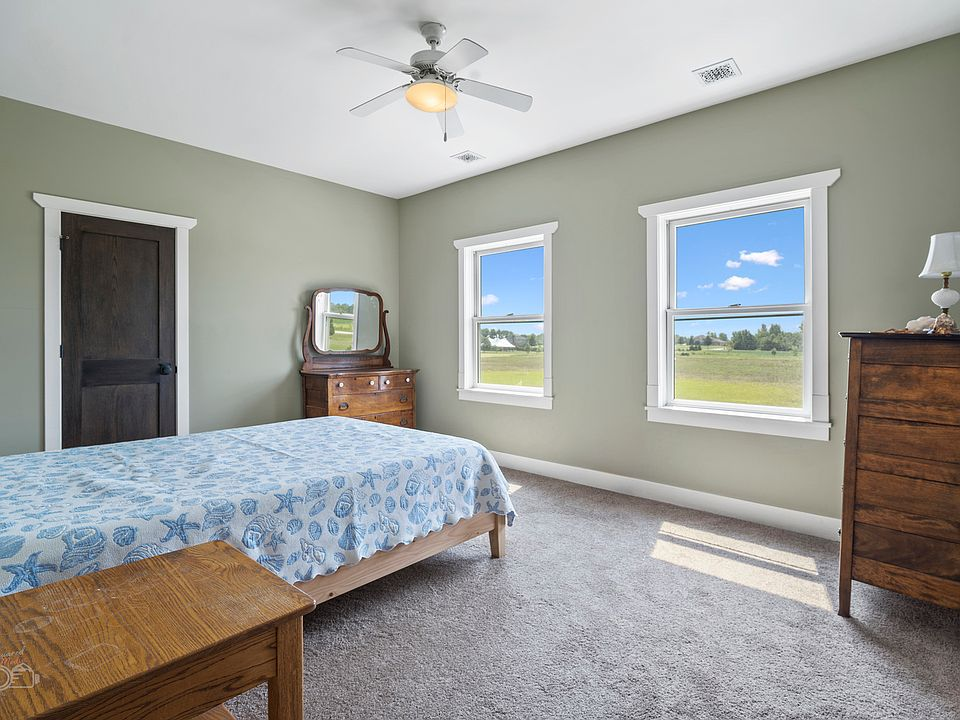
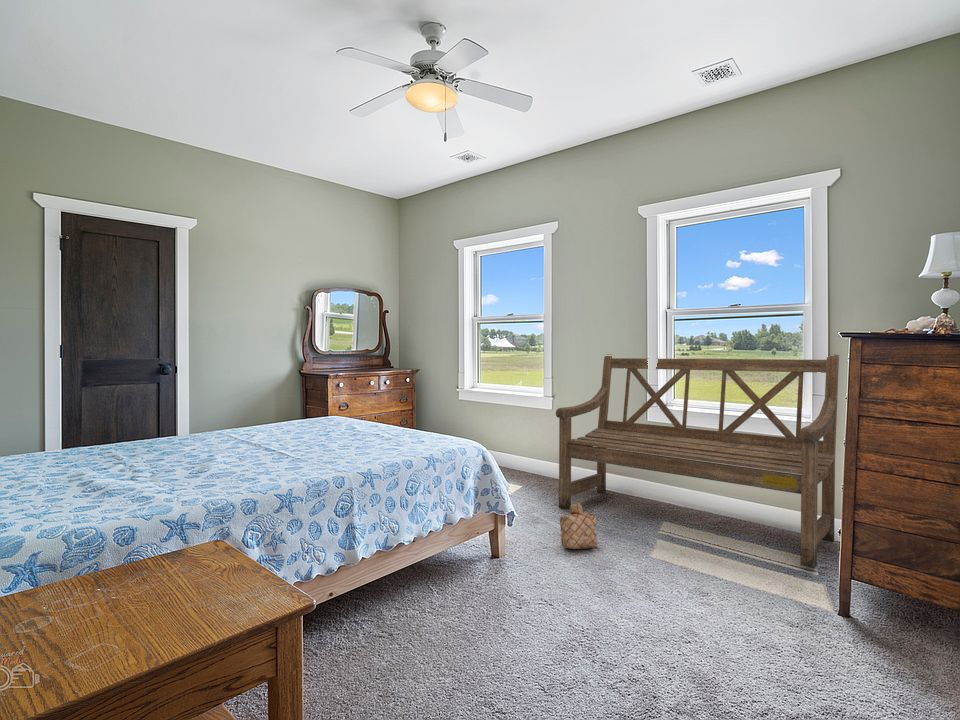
+ bench [555,354,840,570]
+ basket [559,502,598,550]
